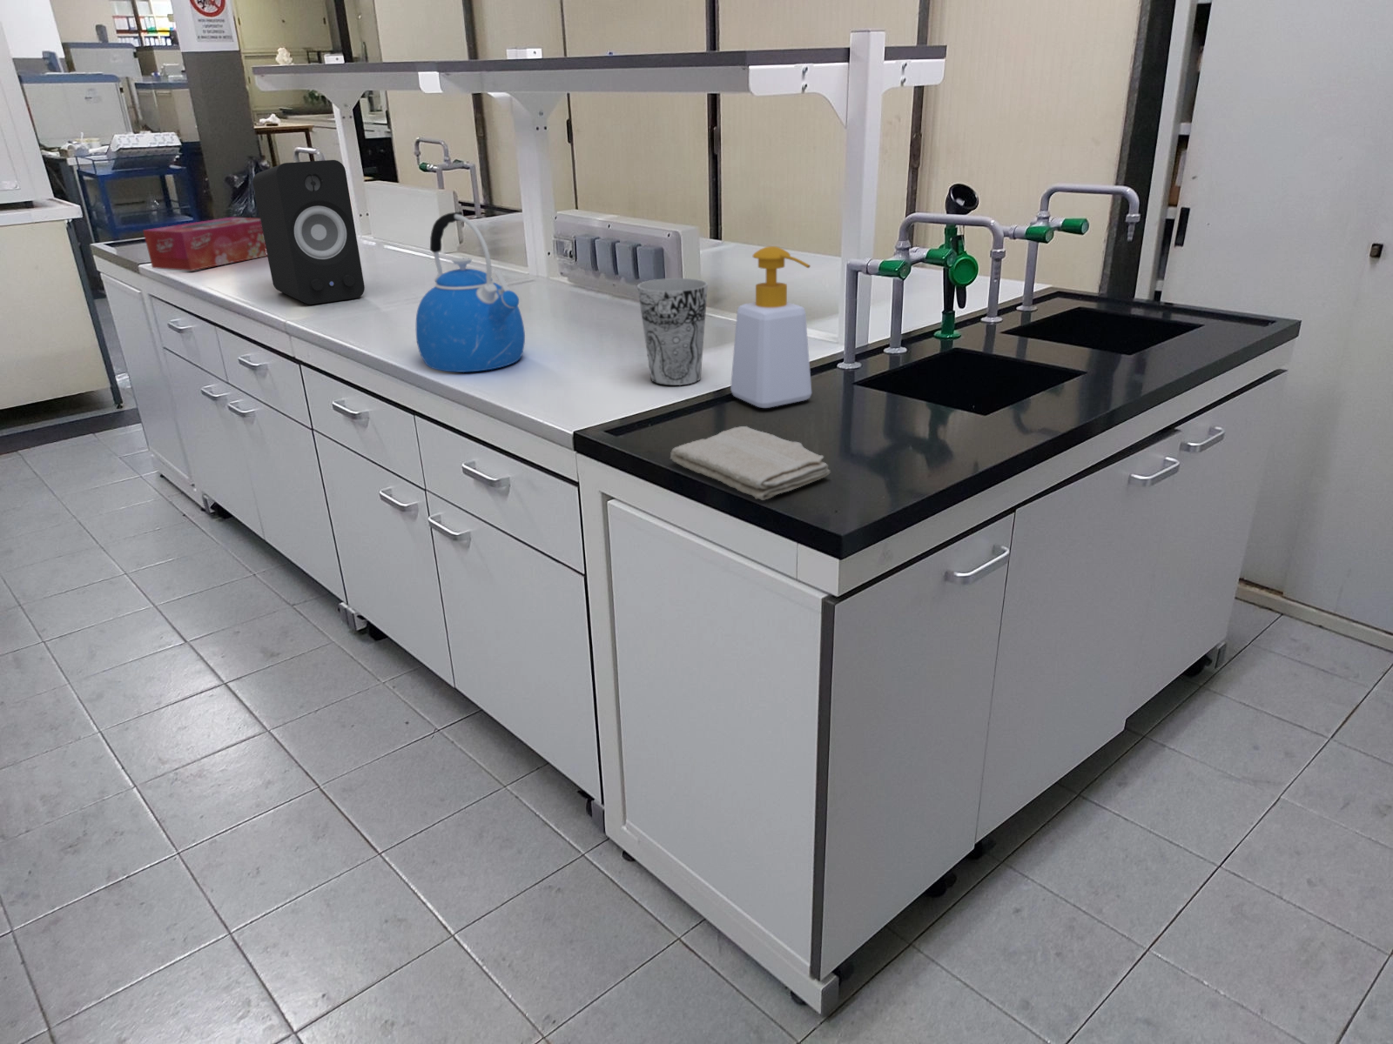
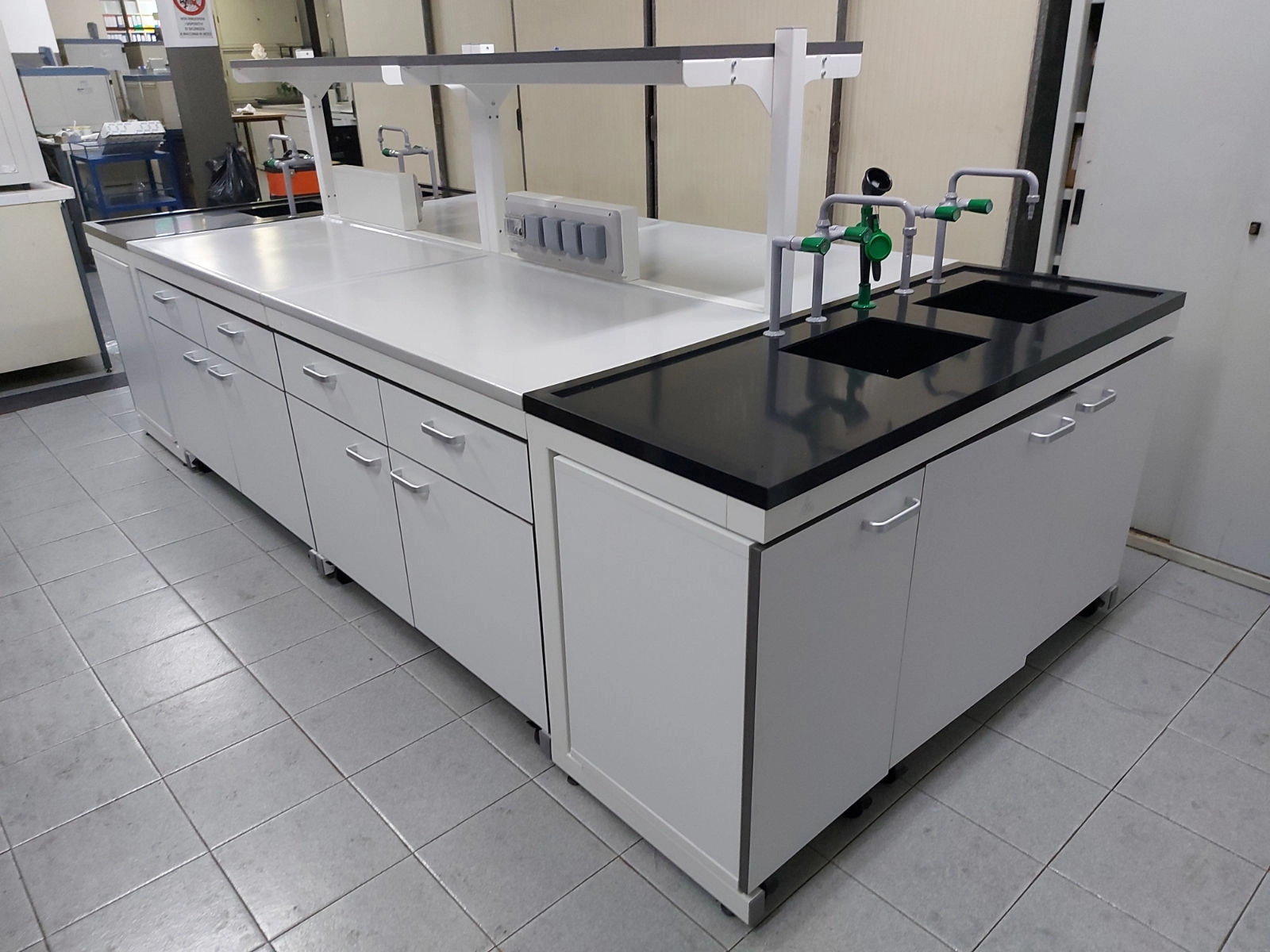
- cup [636,277,709,386]
- kettle [416,211,525,373]
- washcloth [669,425,831,501]
- speaker [251,159,365,305]
- soap bottle [729,246,813,409]
- tissue box [141,217,268,272]
